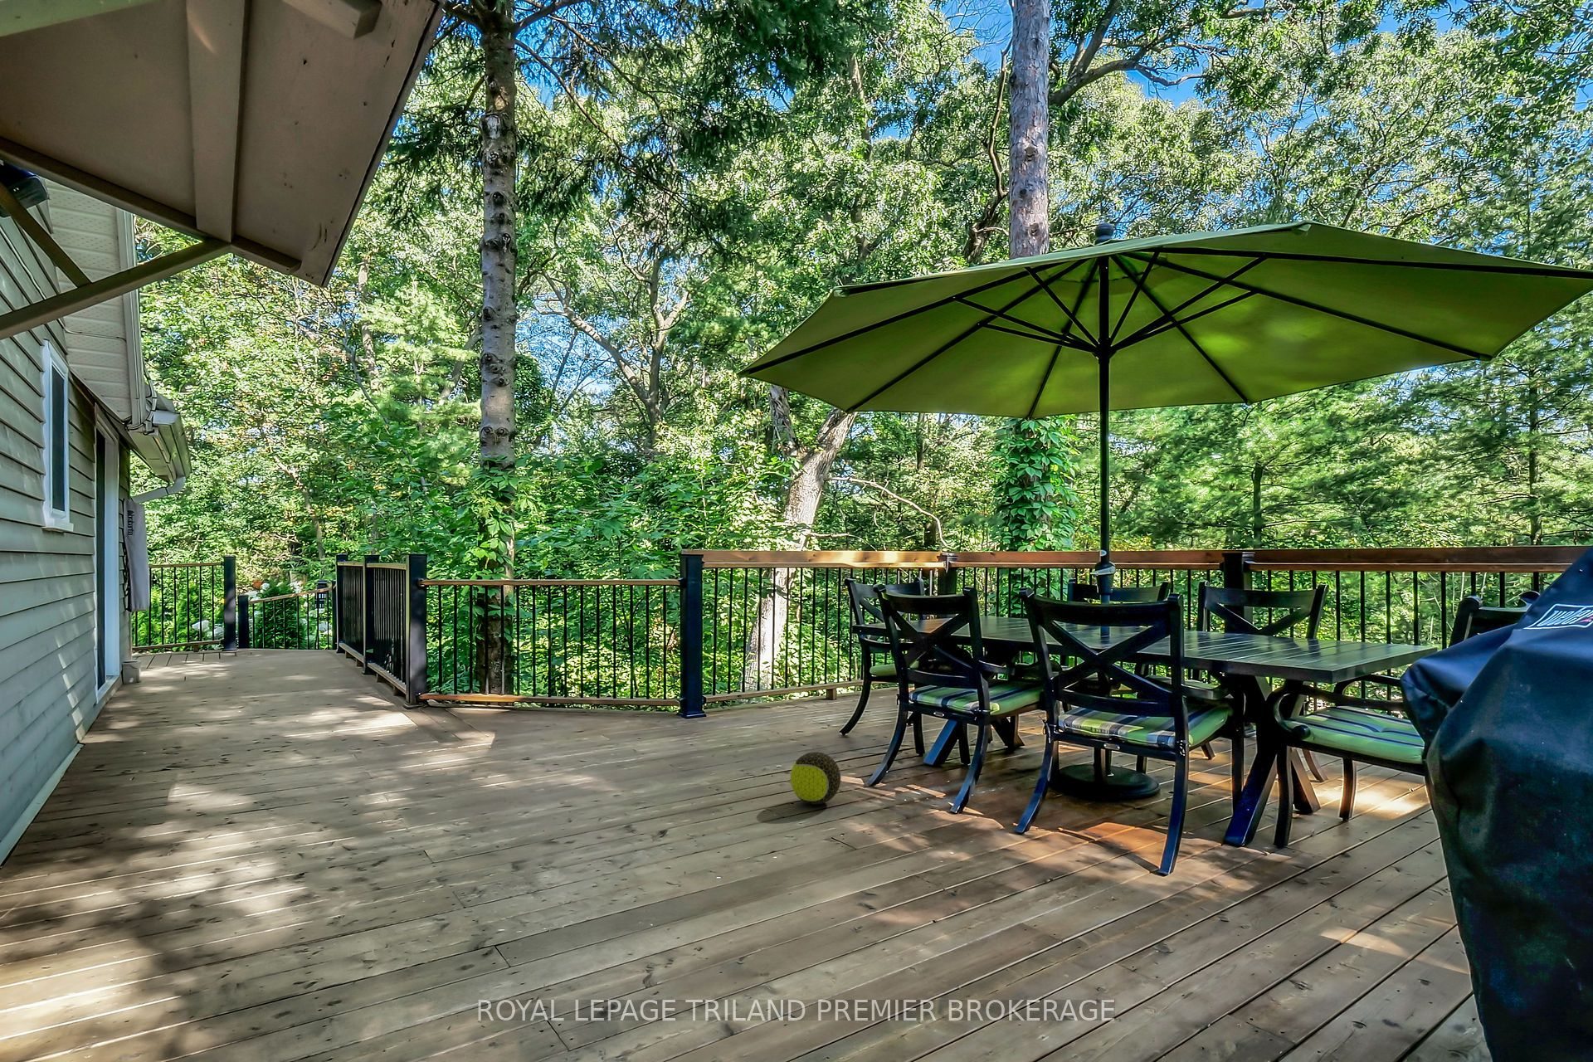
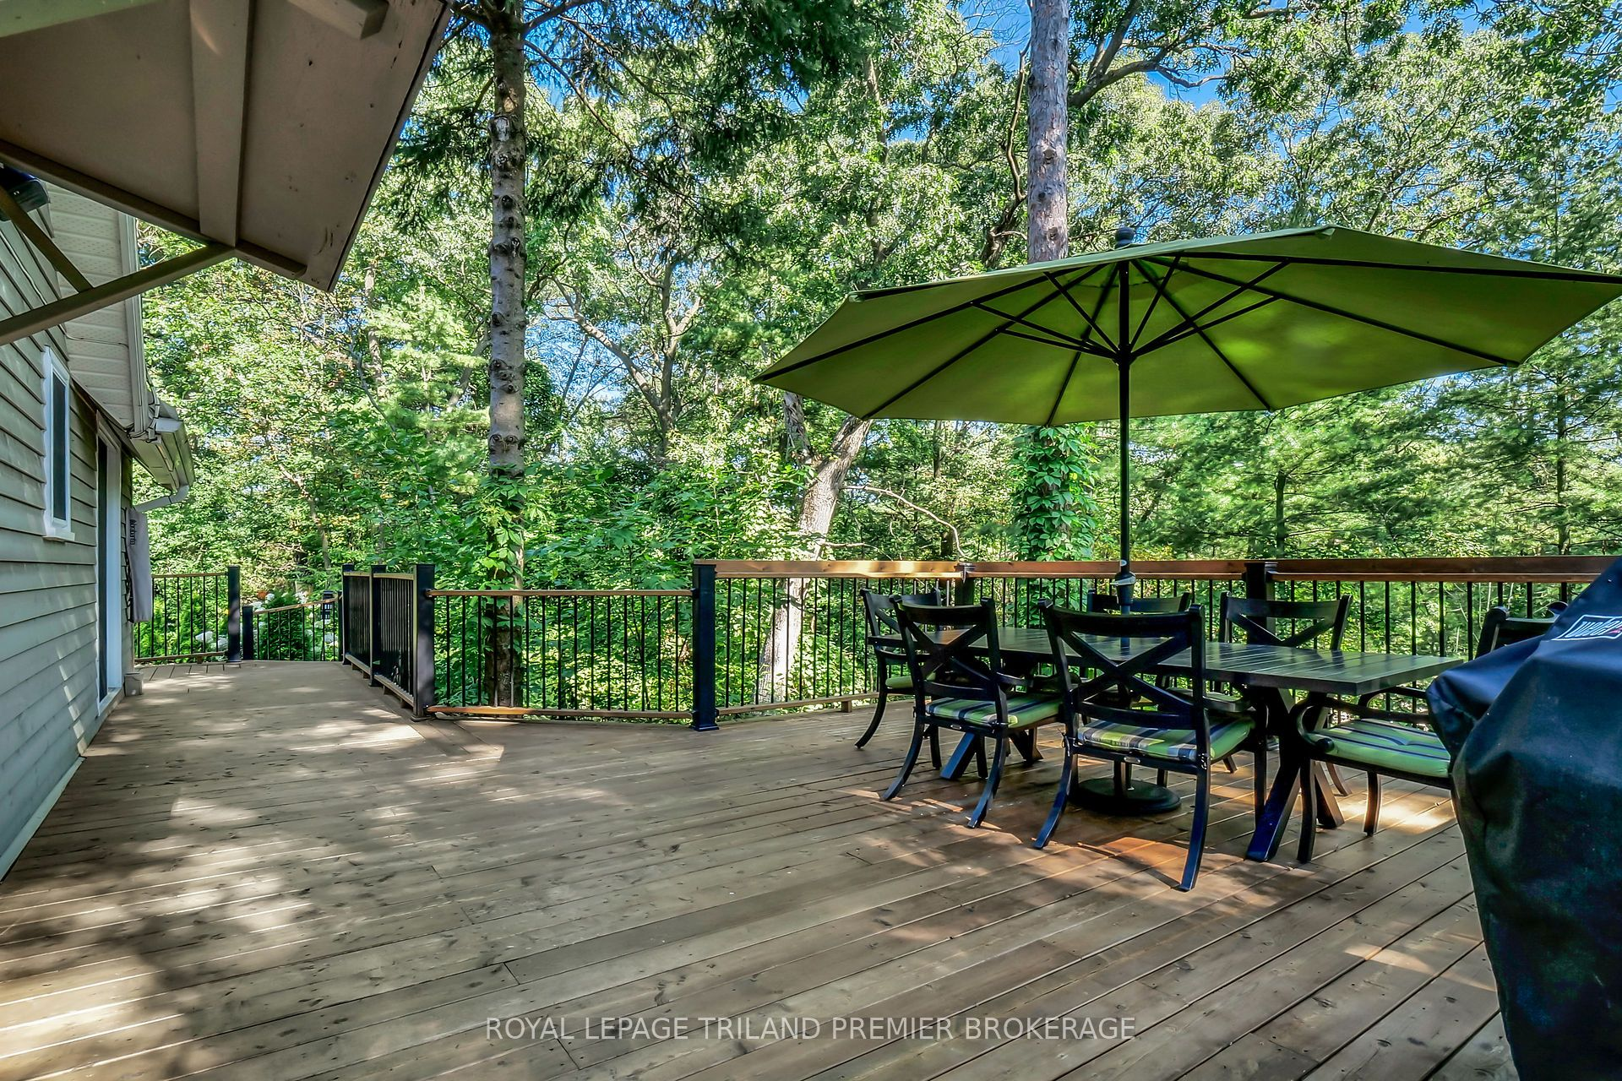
- decorative ball [789,750,842,806]
